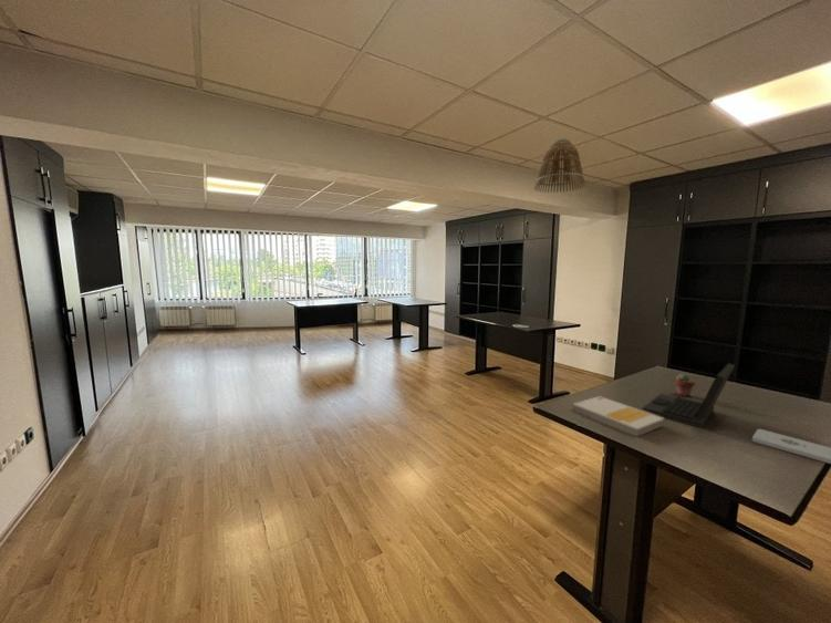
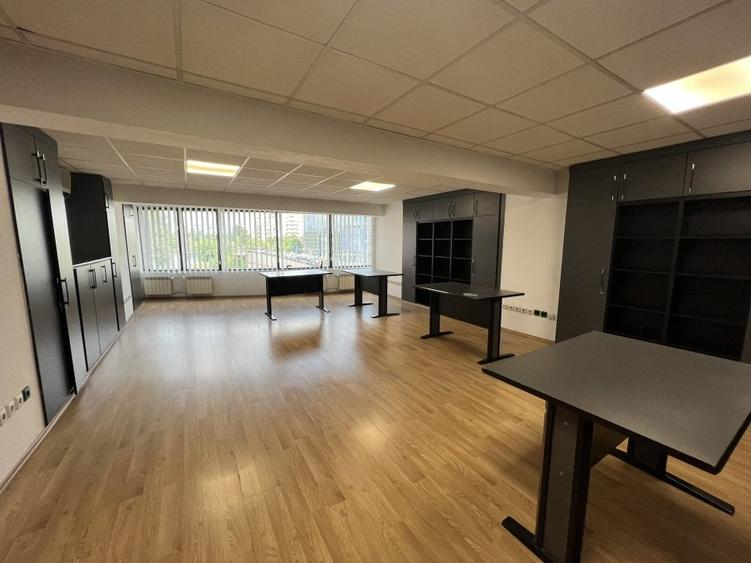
- book [572,395,666,438]
- notepad [750,428,831,465]
- lamp shade [533,138,586,194]
- potted succulent [674,373,696,397]
- laptop [642,362,736,428]
